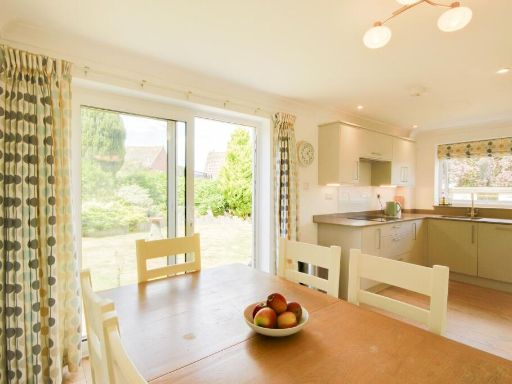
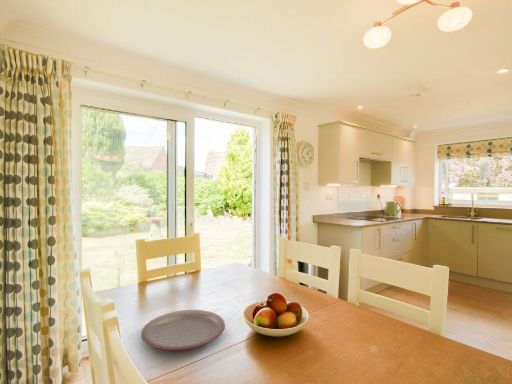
+ plate [140,309,226,351]
